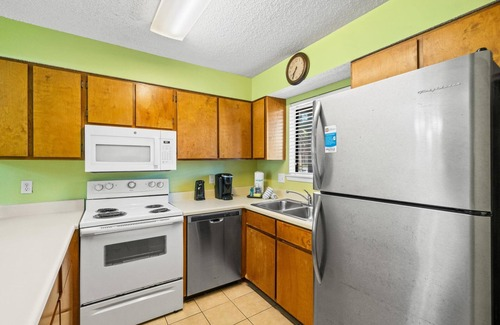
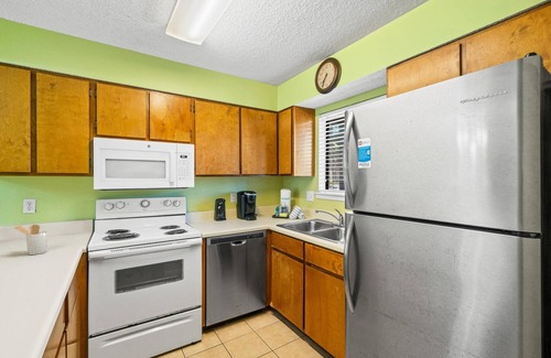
+ utensil holder [12,224,50,256]
